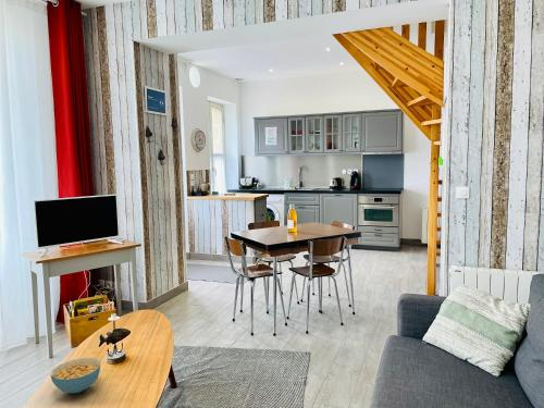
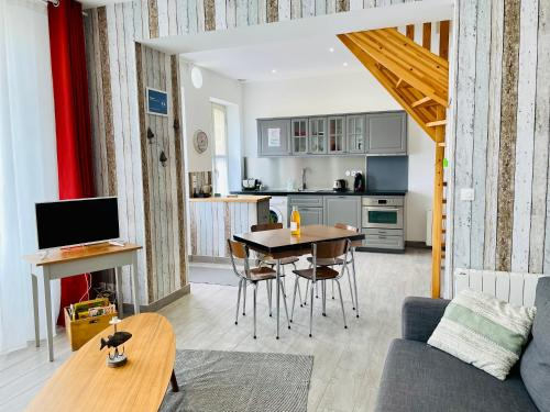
- cereal bowl [50,357,102,394]
